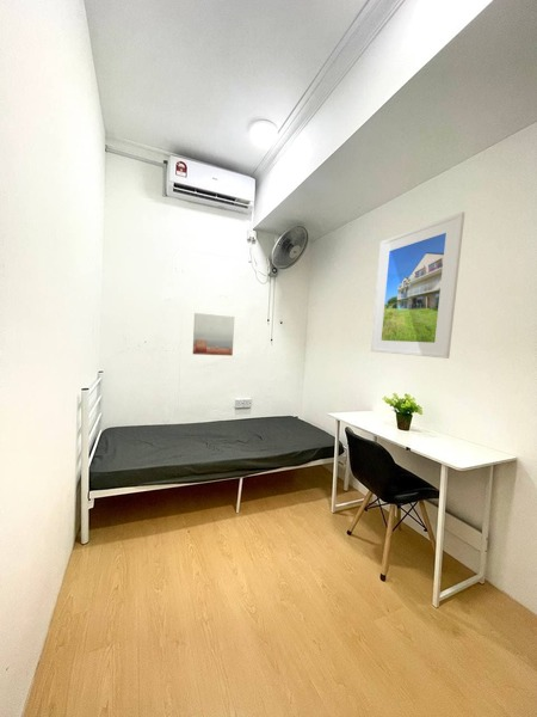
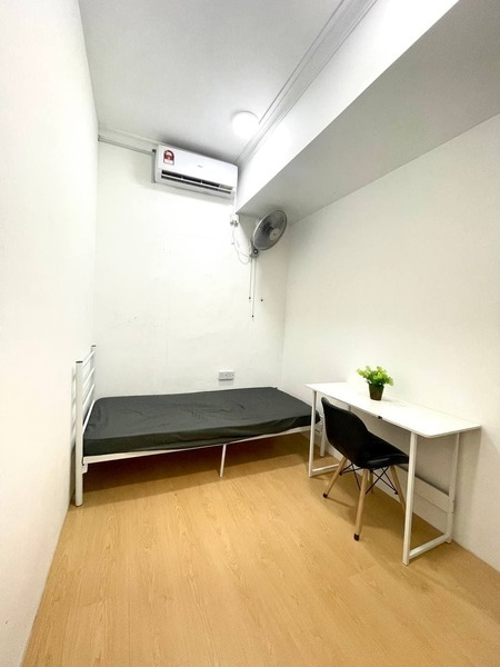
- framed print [370,210,465,360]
- wall art [192,312,236,357]
